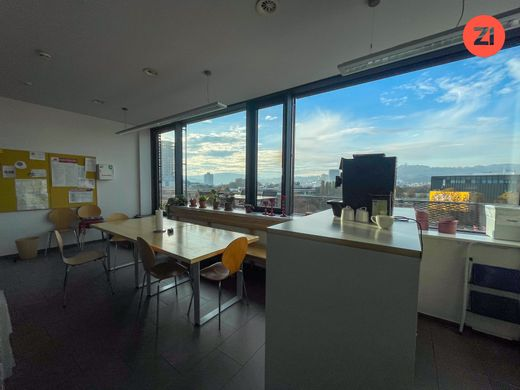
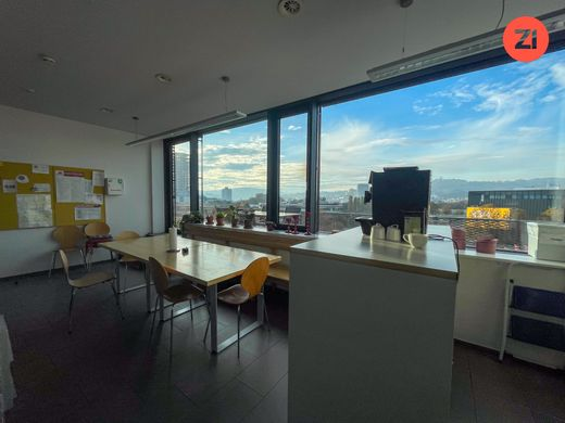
- trash can [14,236,41,261]
